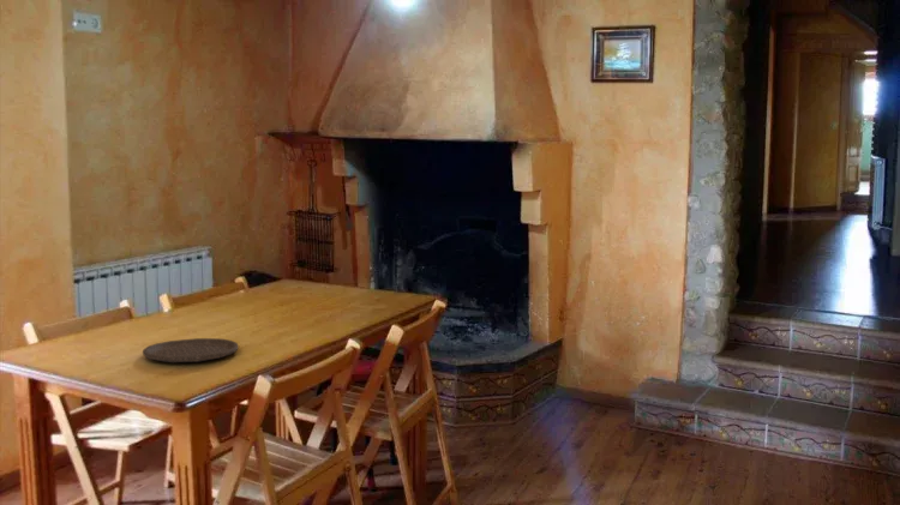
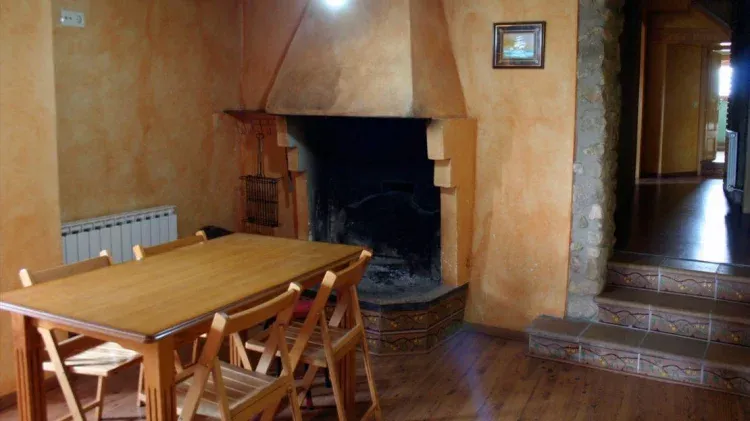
- plate [142,337,240,363]
